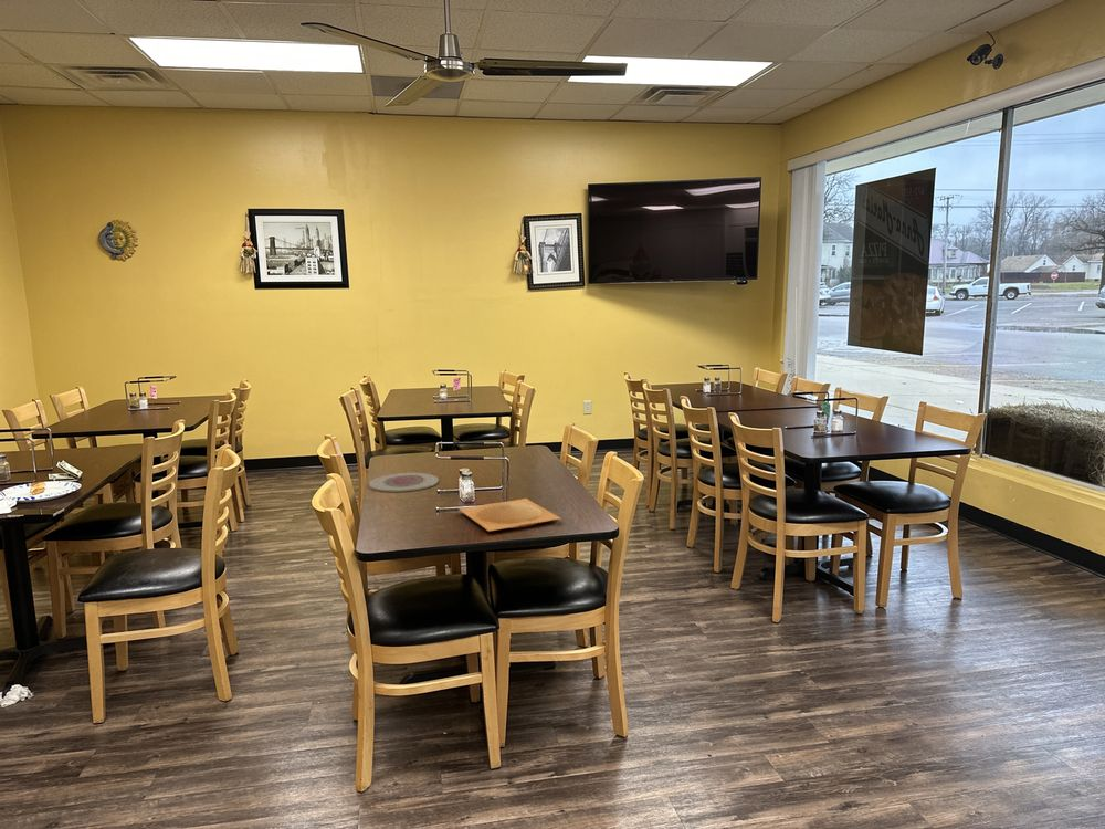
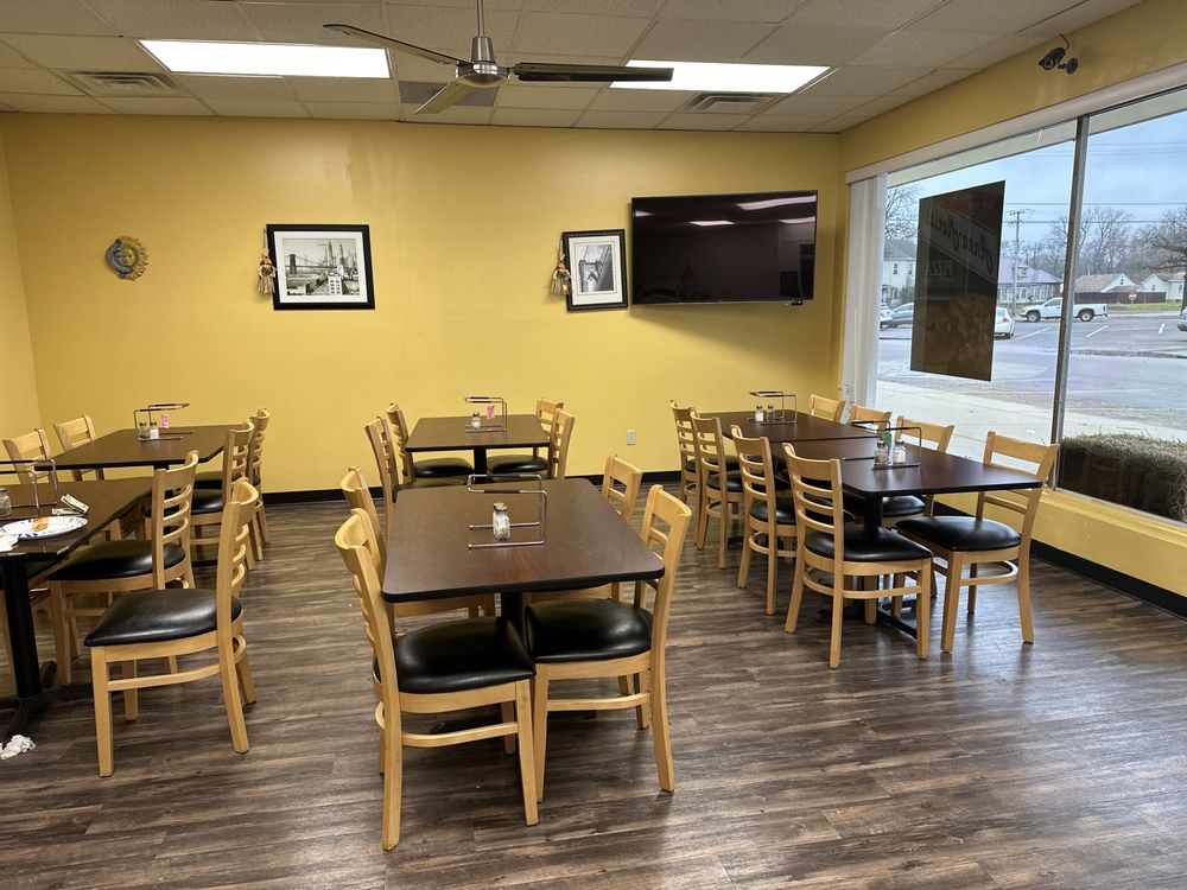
- plate [457,497,562,532]
- plate [368,472,440,493]
